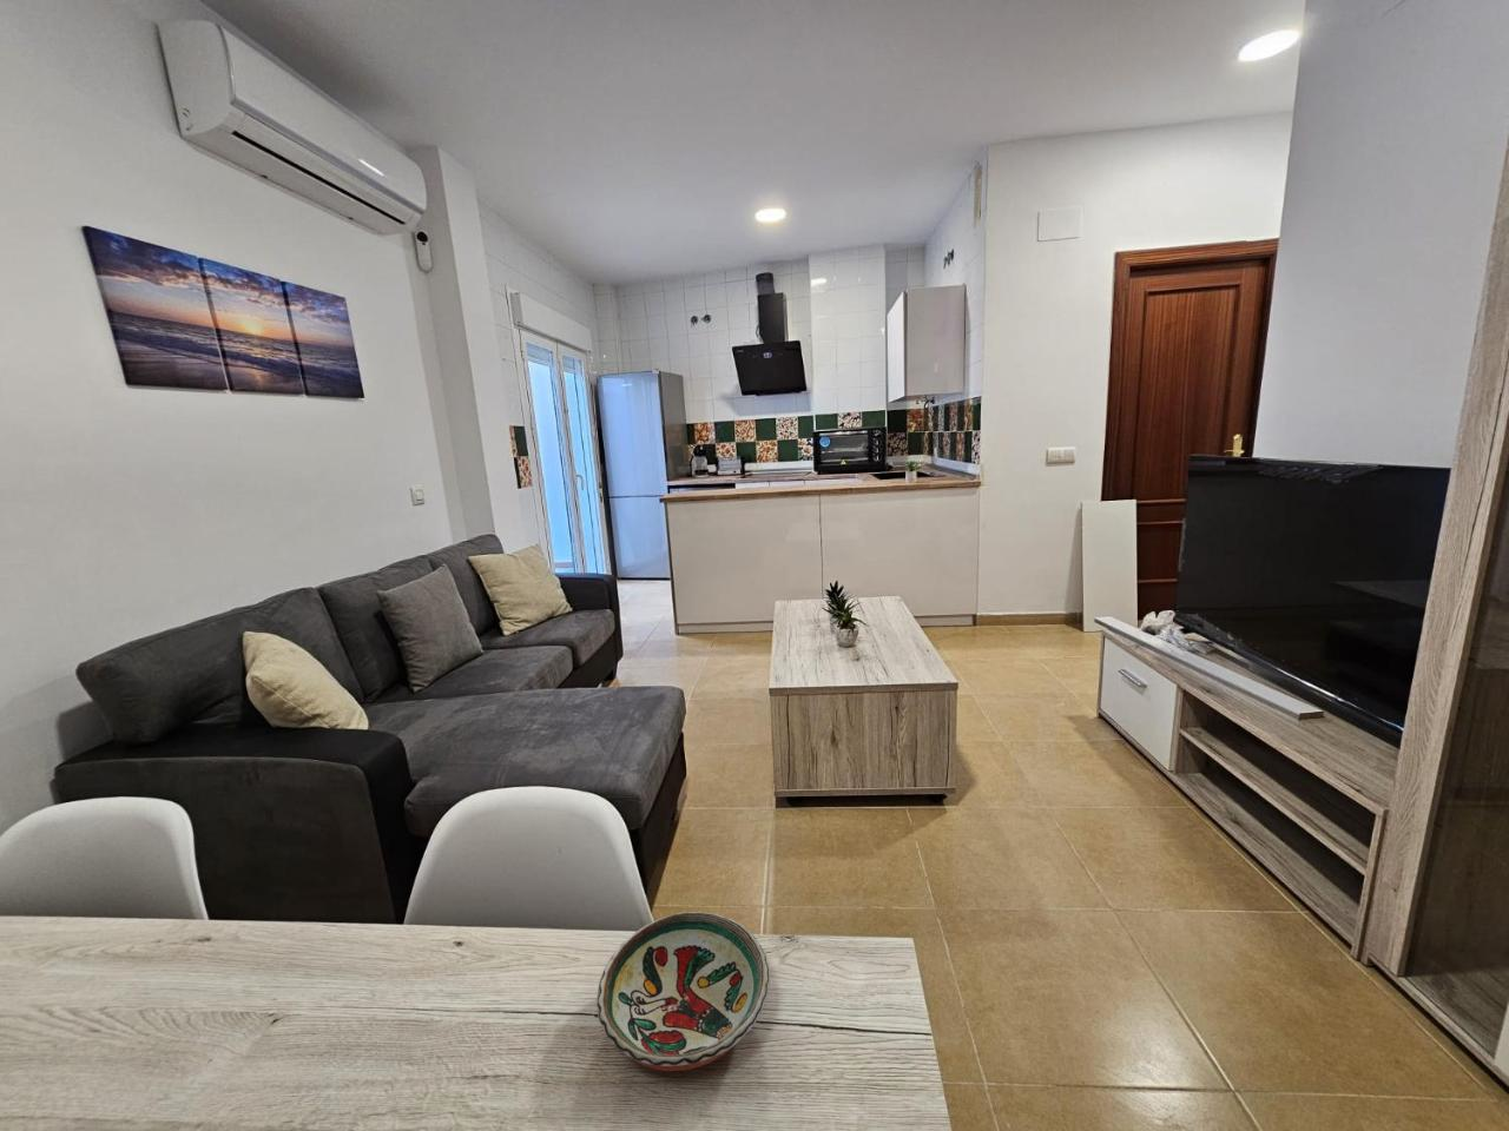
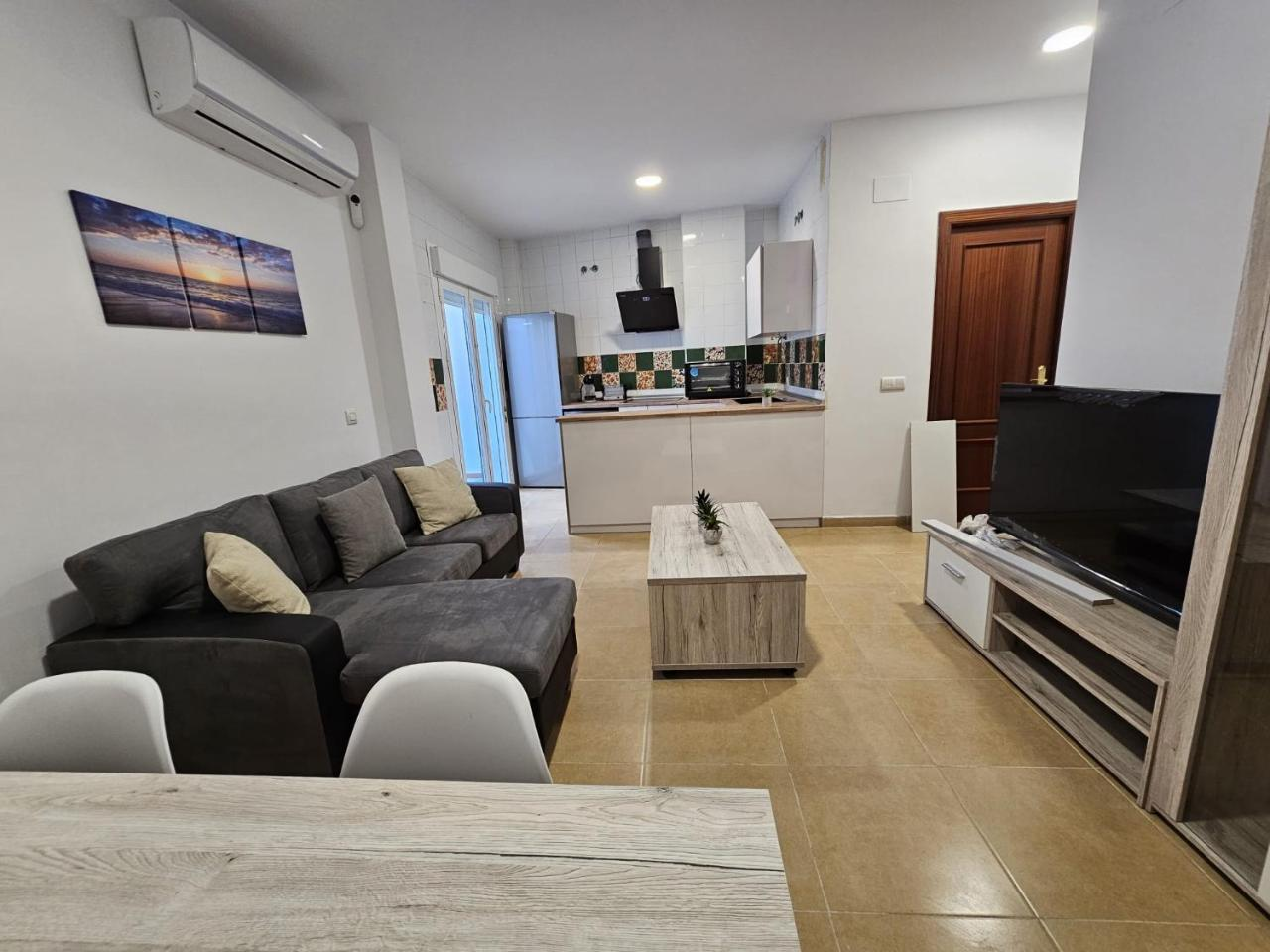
- decorative bowl [595,911,771,1072]
